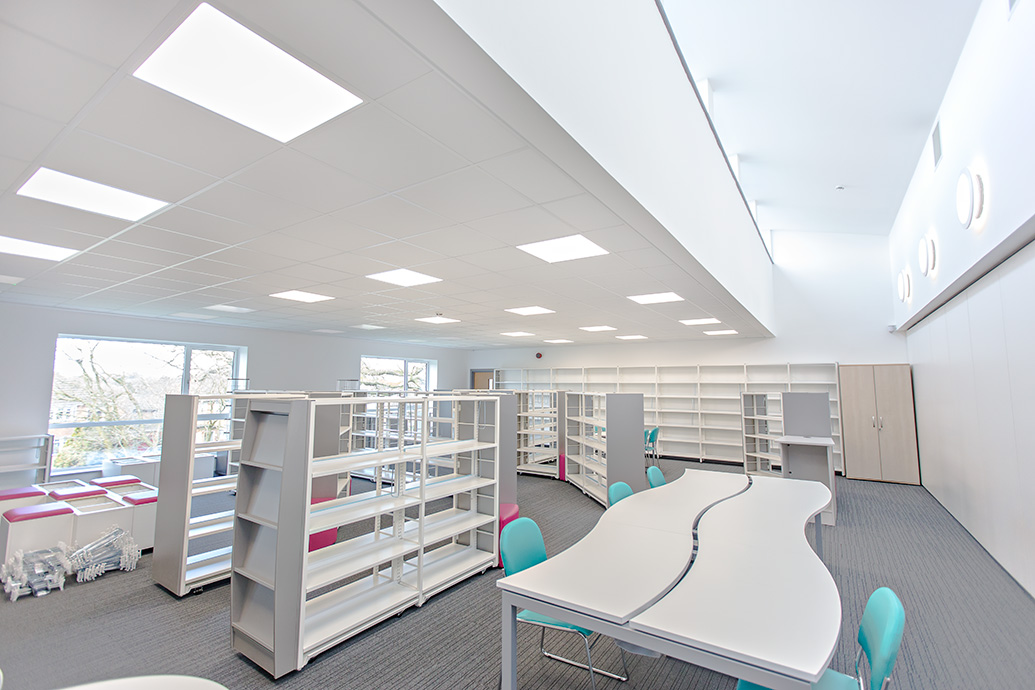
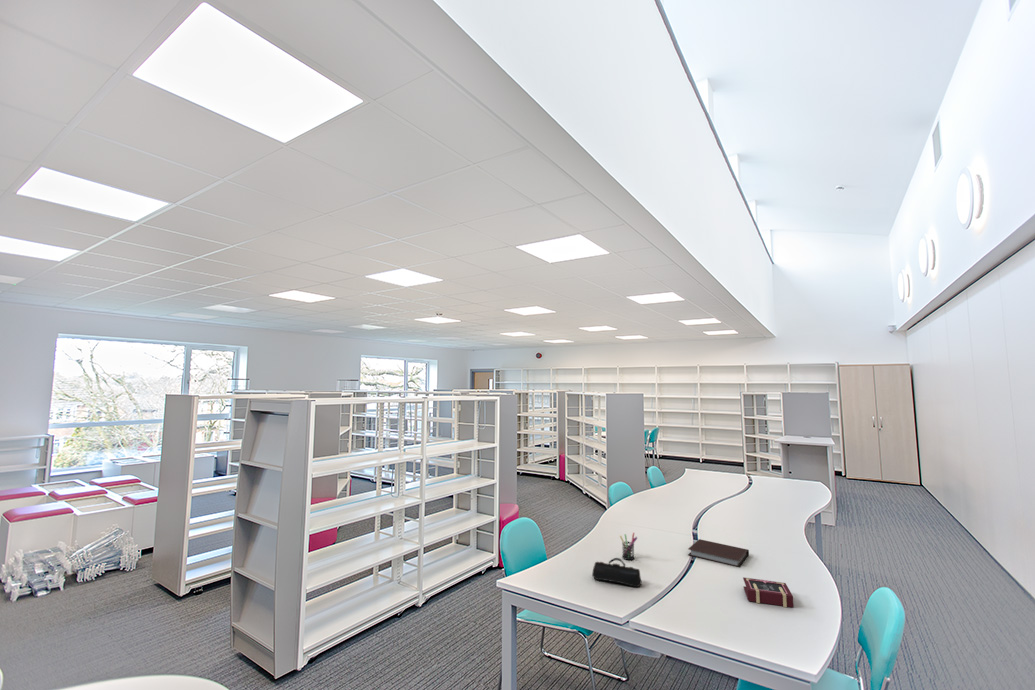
+ book [742,576,795,608]
+ pen holder [619,532,638,561]
+ pencil case [591,557,642,588]
+ notebook [687,538,750,568]
